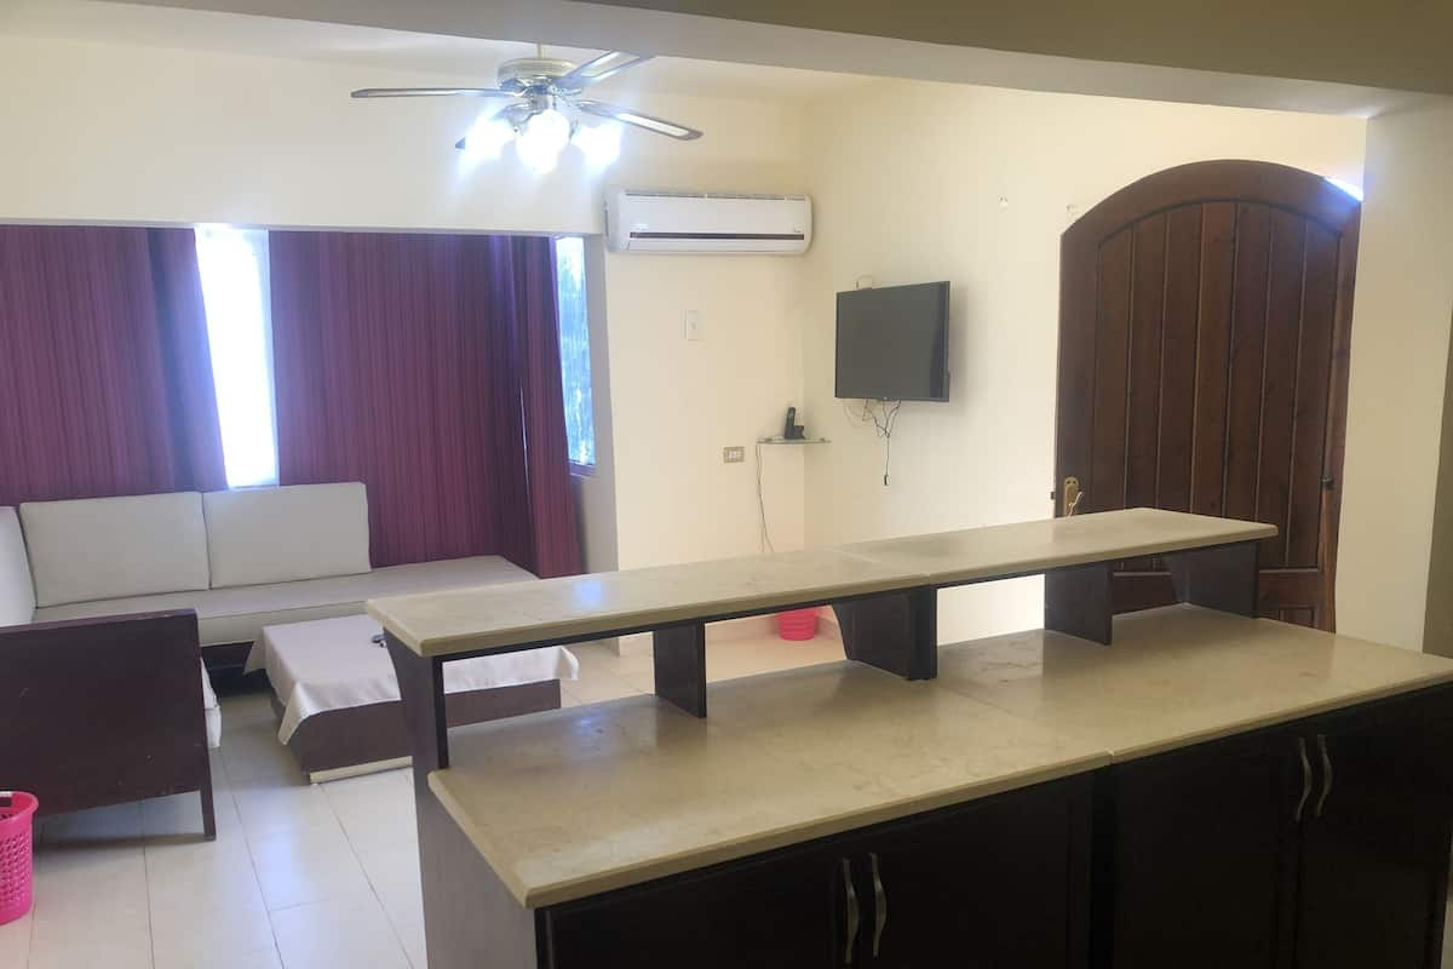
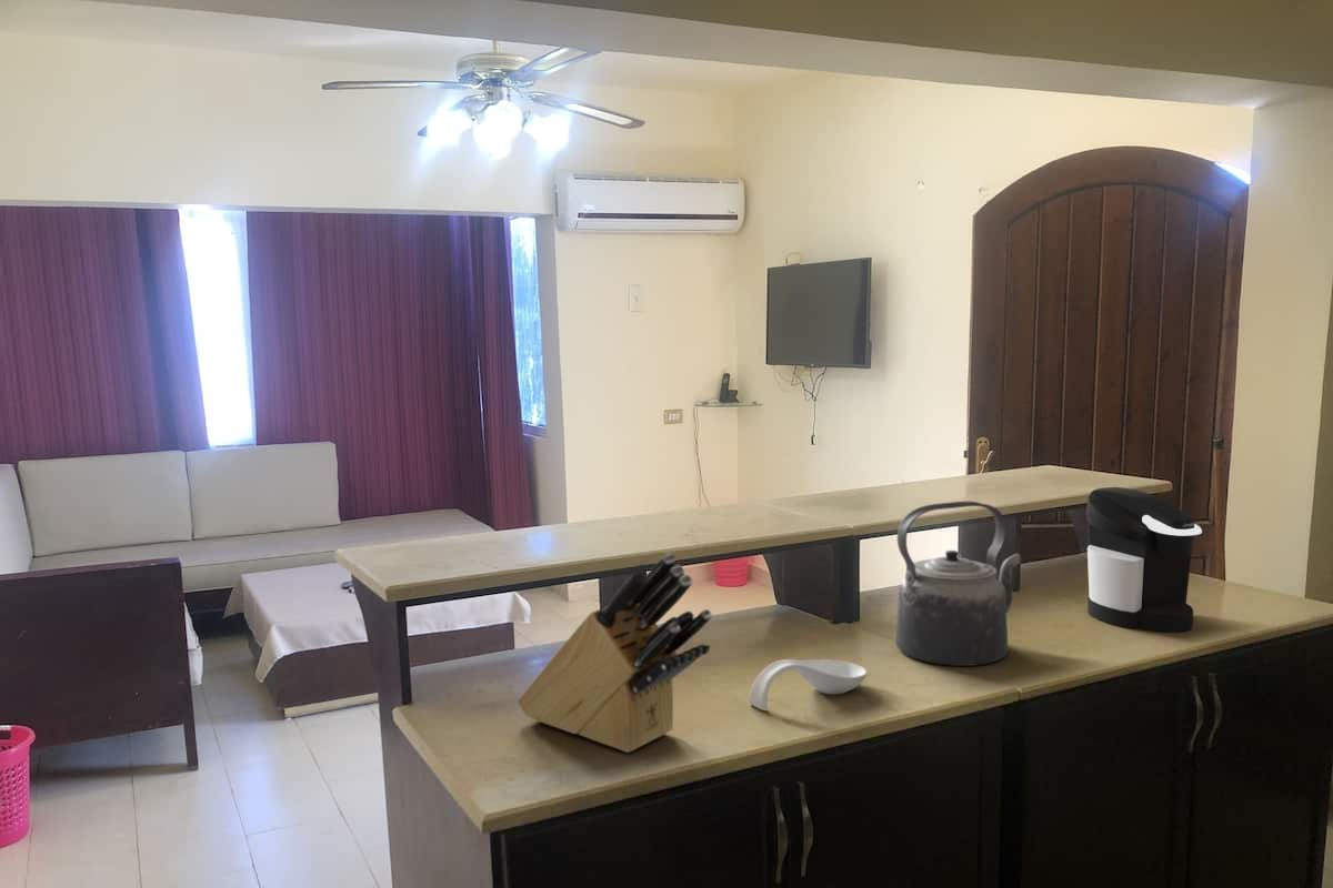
+ coffee maker [1085,486,1203,633]
+ knife block [517,552,713,754]
+ kettle [894,501,1021,667]
+ spoon rest [748,658,869,712]
